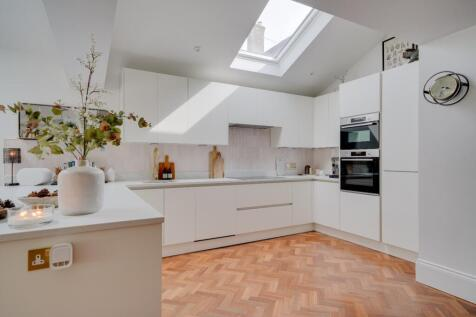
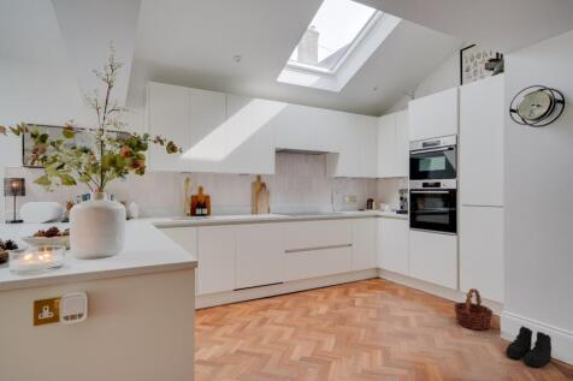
+ basket [453,287,495,332]
+ boots [504,325,553,369]
